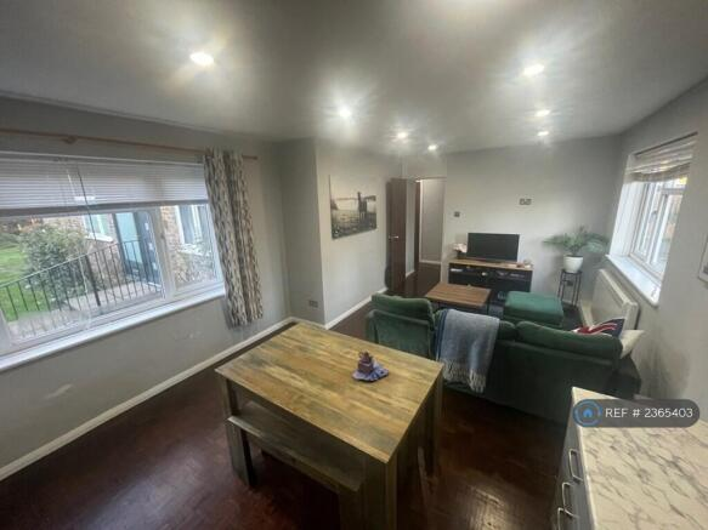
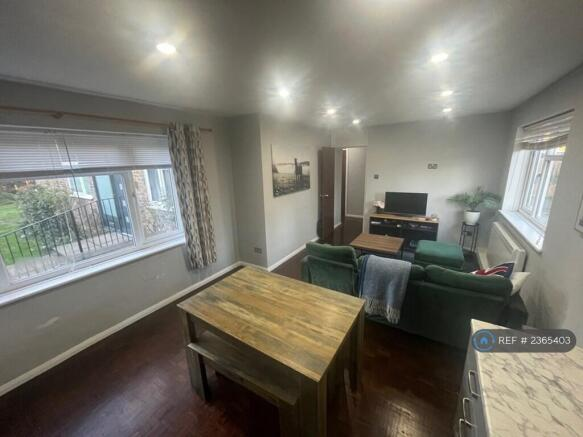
- teapot [351,351,390,382]
